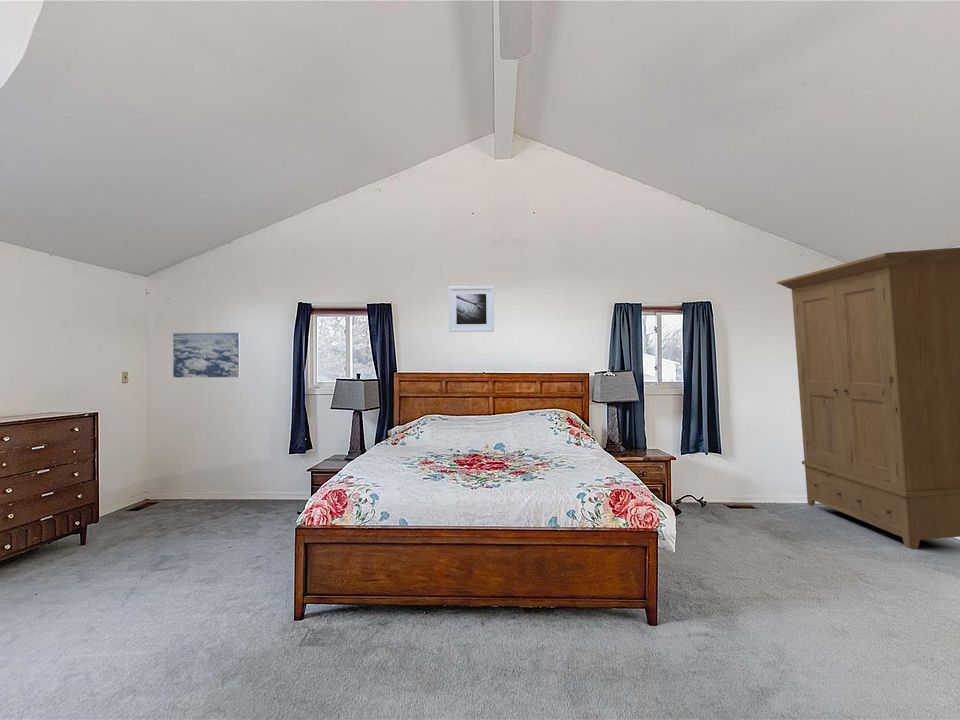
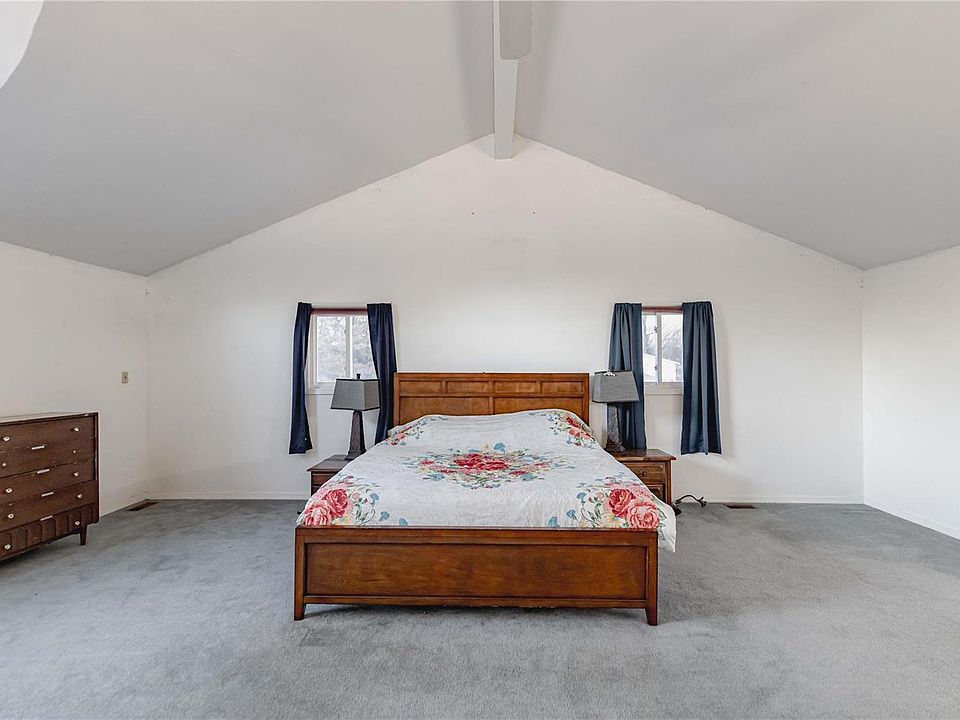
- wardrobe [776,247,960,550]
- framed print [448,285,495,333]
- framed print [172,332,242,379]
